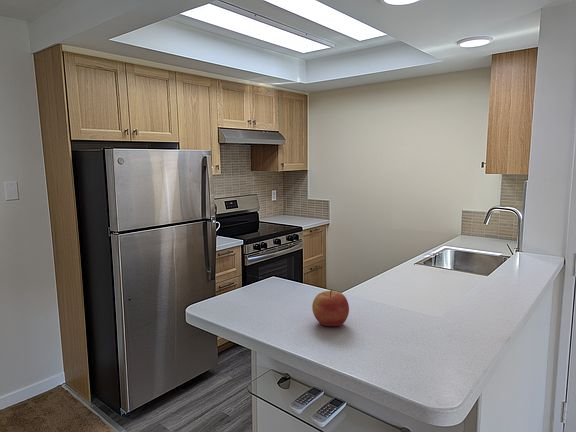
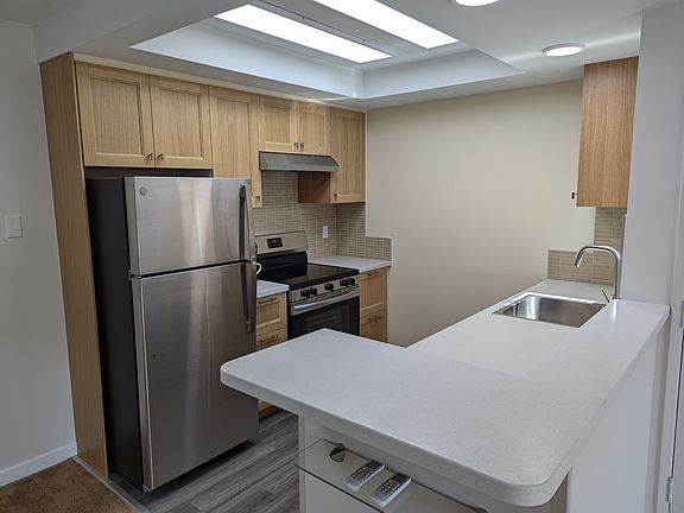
- apple [311,289,350,327]
